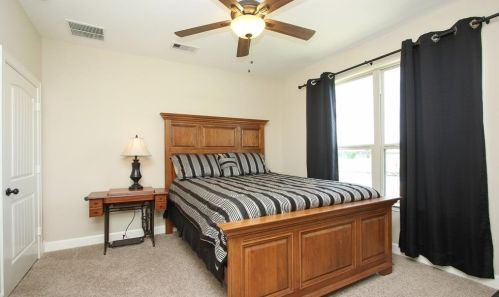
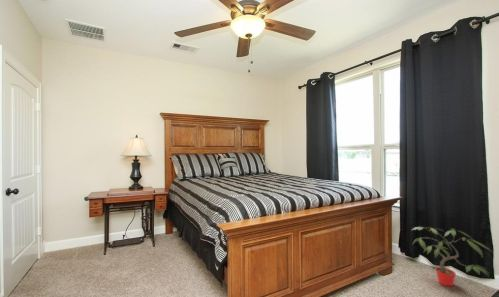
+ potted plant [411,226,493,287]
